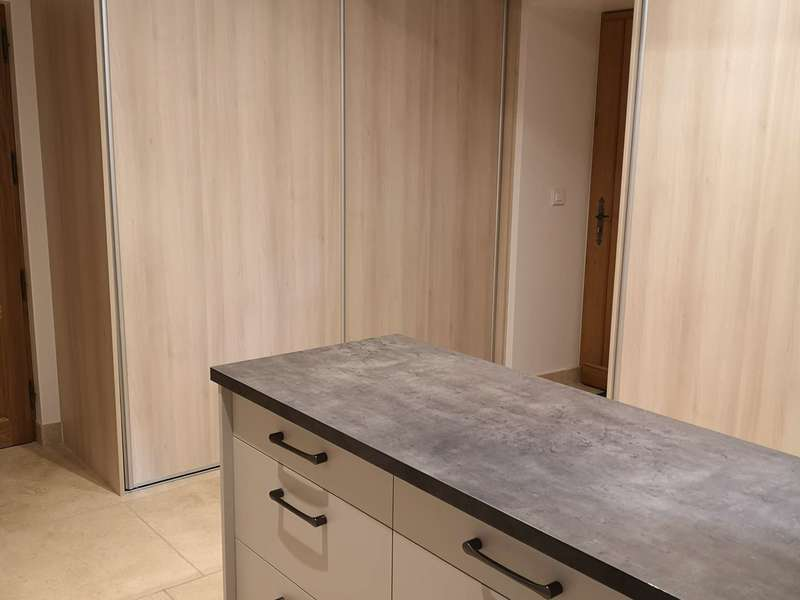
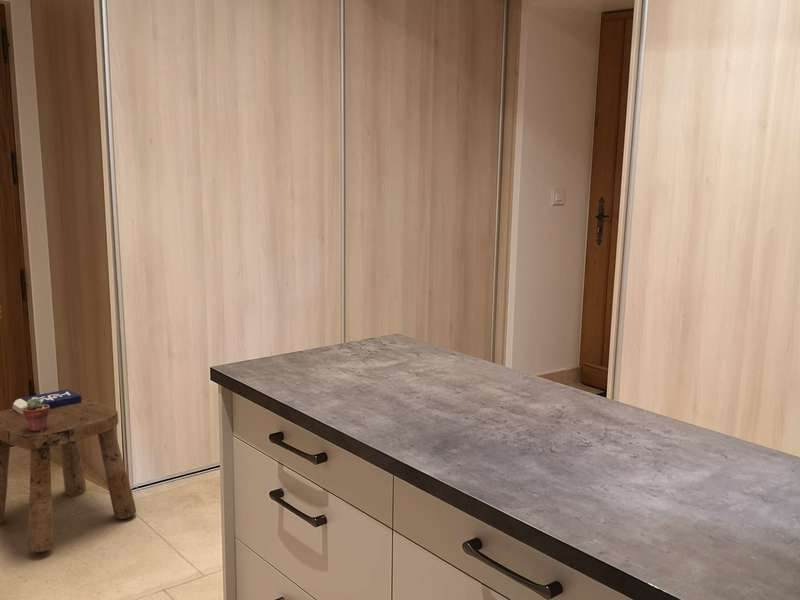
+ stool [0,397,137,553]
+ book [12,388,82,414]
+ potted succulent [23,398,50,432]
